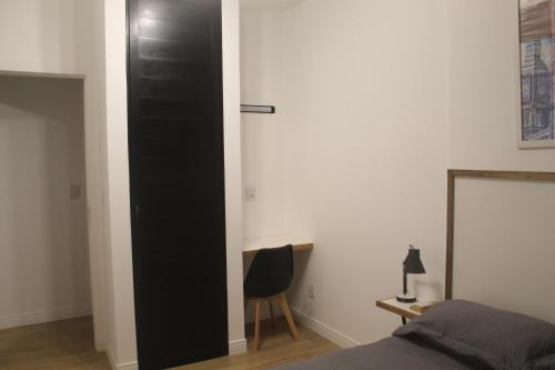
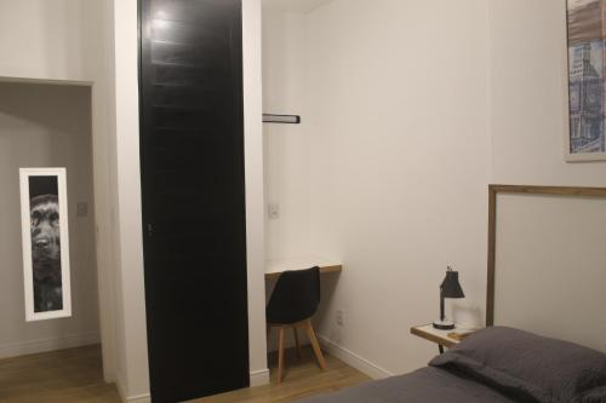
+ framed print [18,167,73,323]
